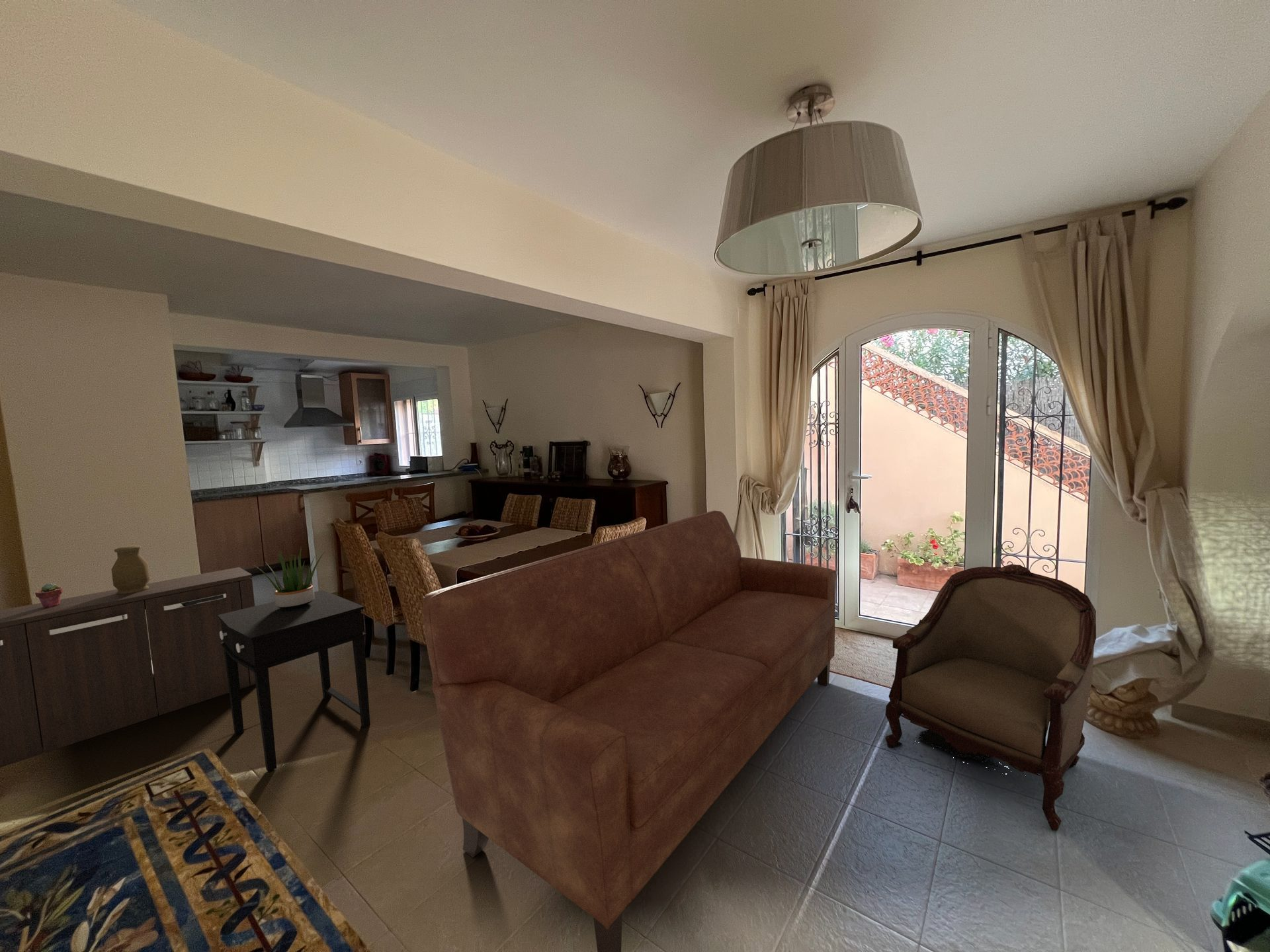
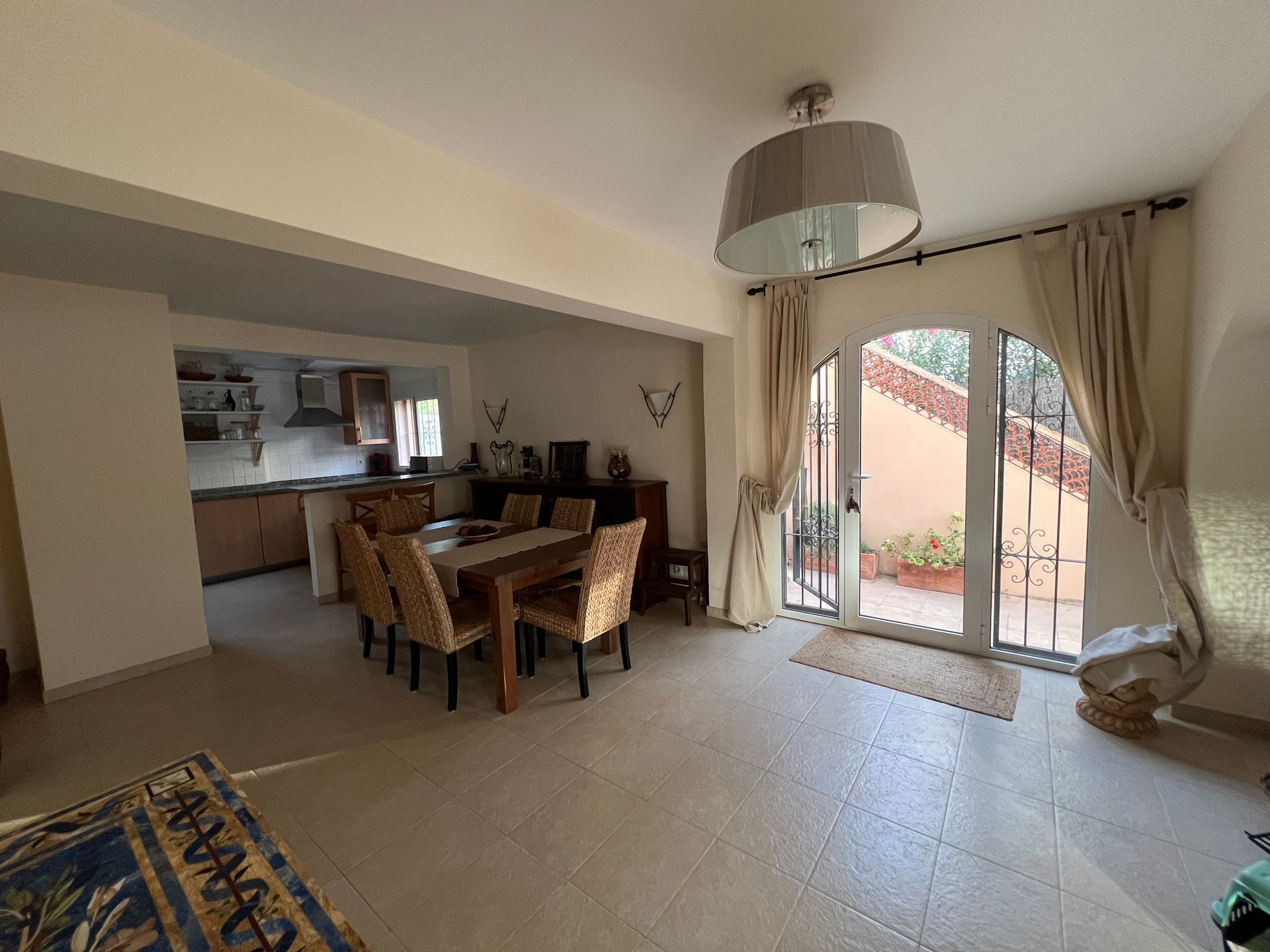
- decorative jar [110,545,151,594]
- storage cabinet [0,567,256,768]
- potted succulent [34,582,64,608]
- potted plant [253,547,326,609]
- side table [218,590,371,772]
- sofa [422,510,837,952]
- armchair [884,563,1097,831]
